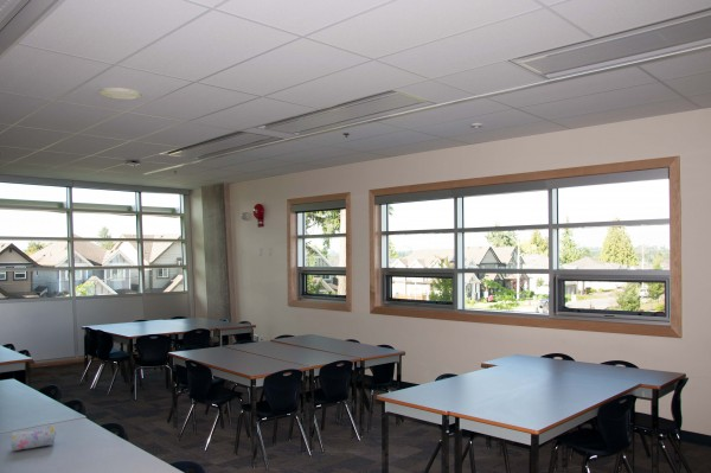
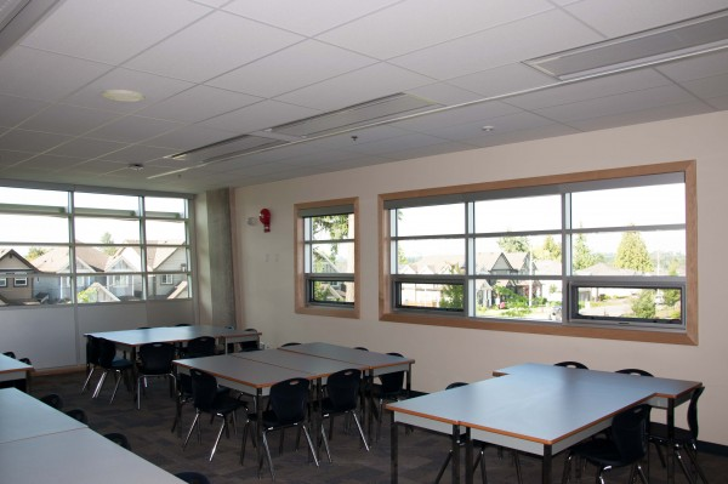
- pencil case [9,424,57,453]
